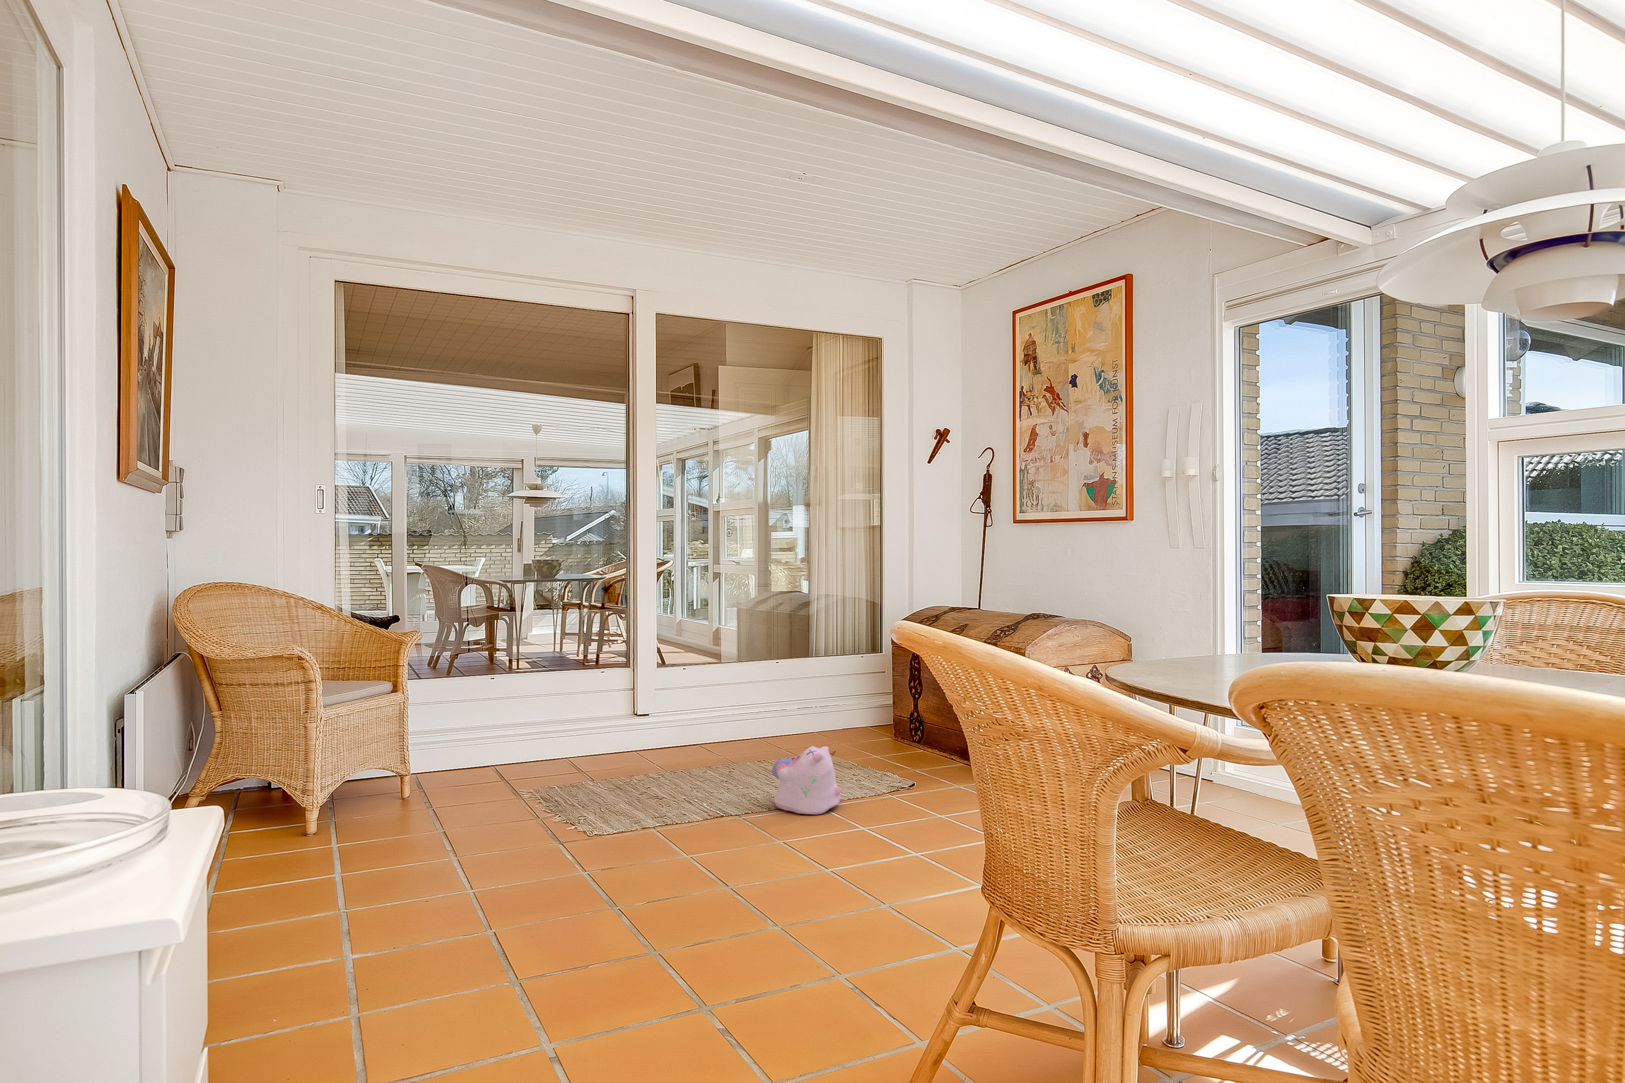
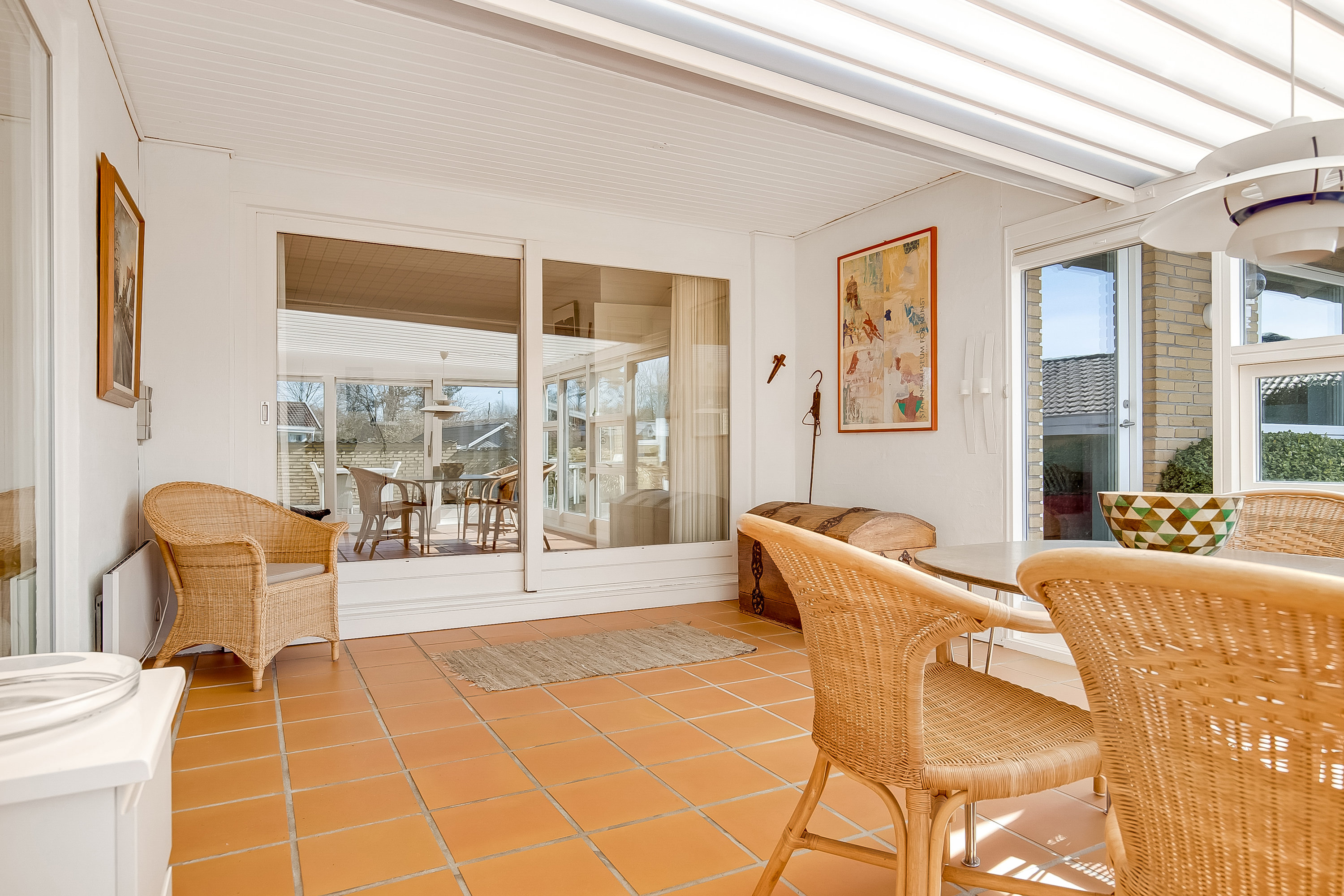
- plush toy [771,746,842,815]
